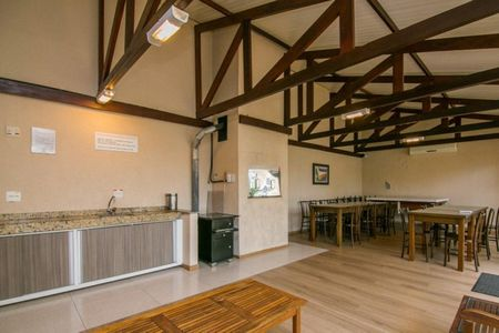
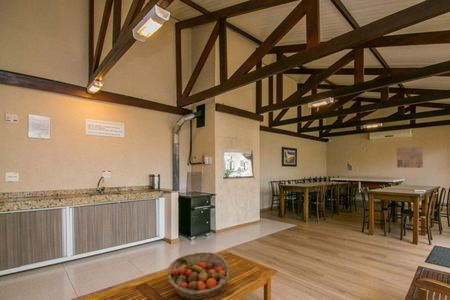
+ wall art [396,146,424,169]
+ fruit basket [167,251,231,300]
